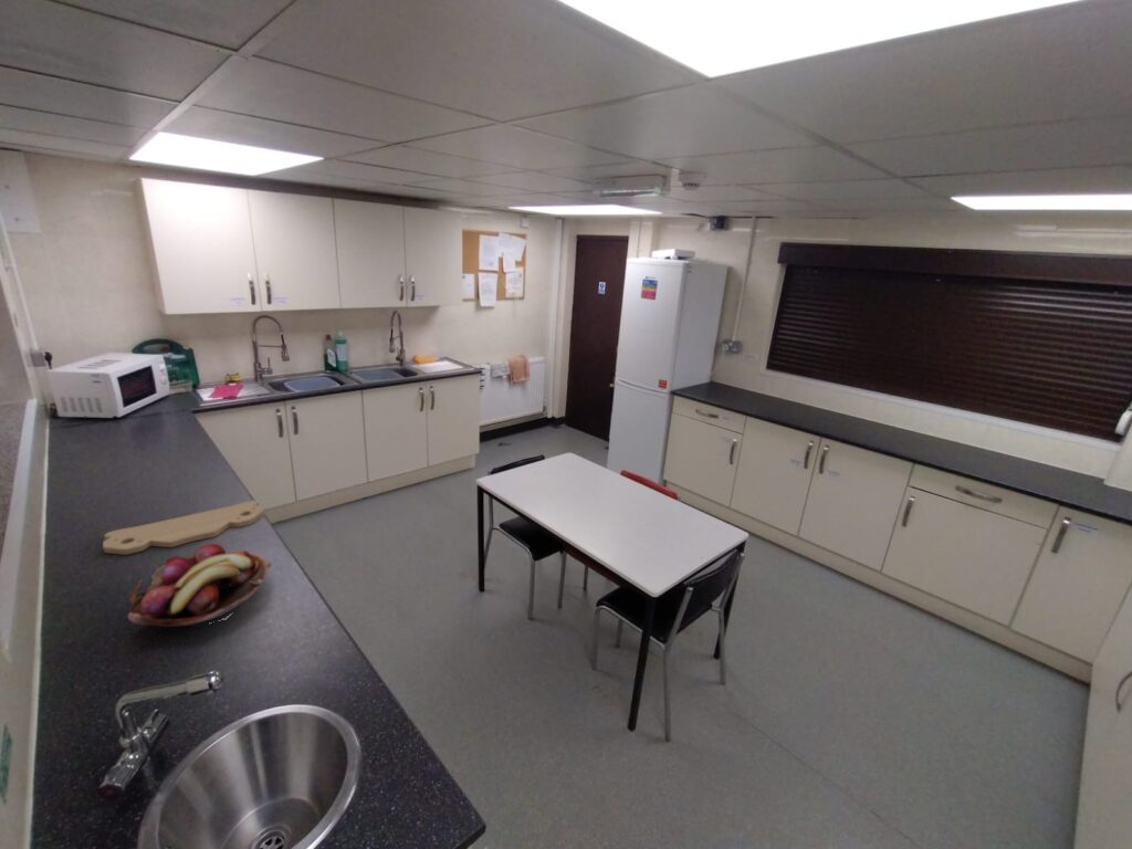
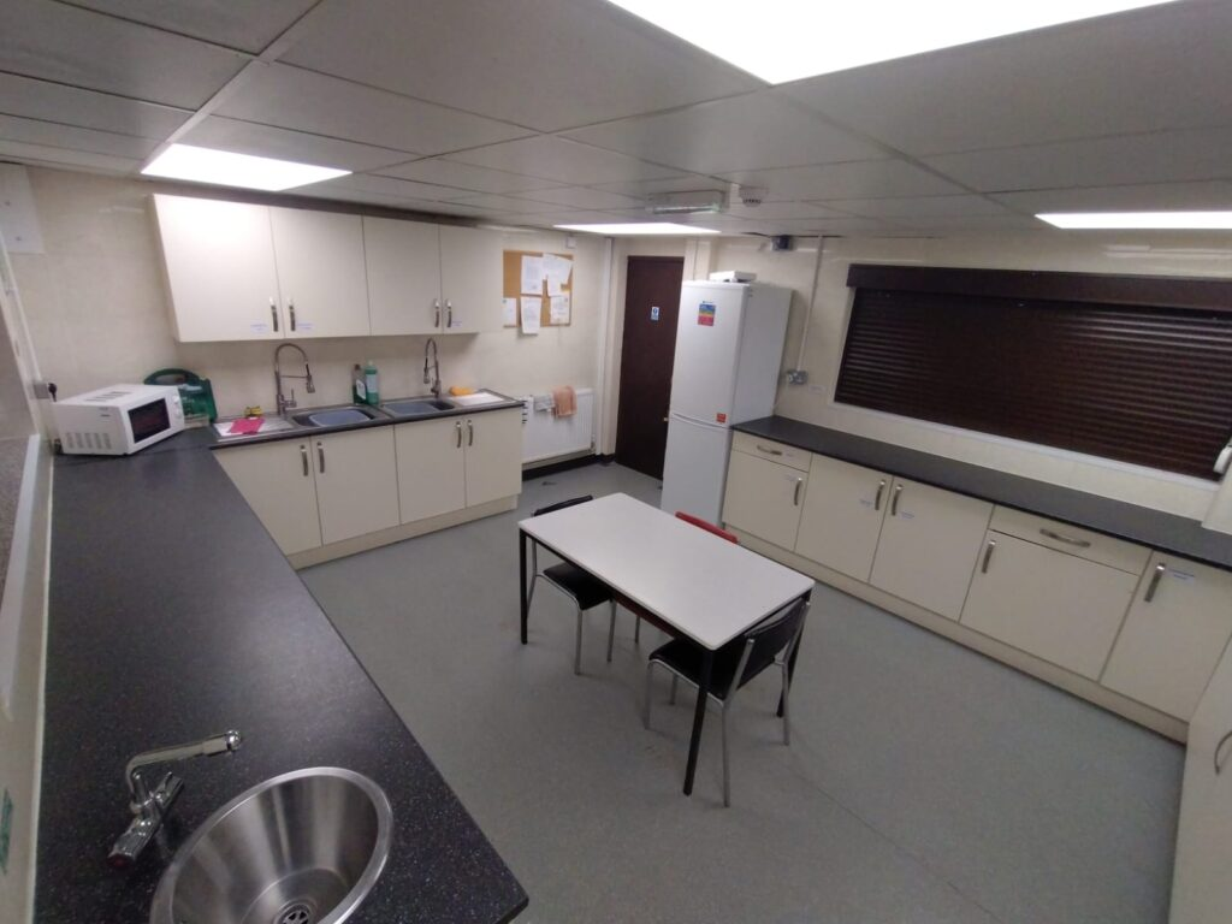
- cutting board [102,500,265,556]
- fruit basket [126,543,273,628]
